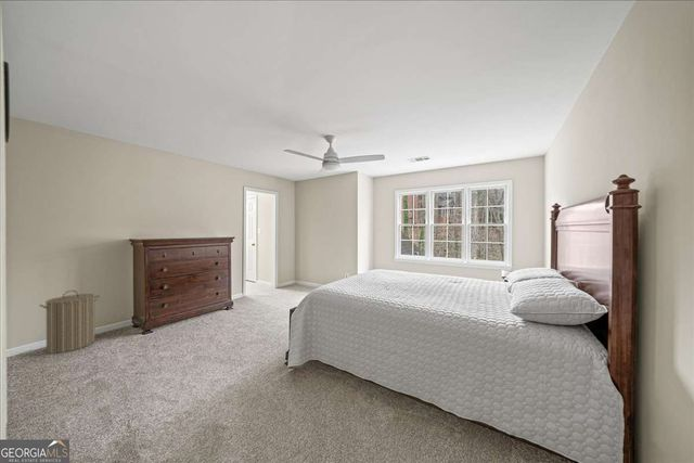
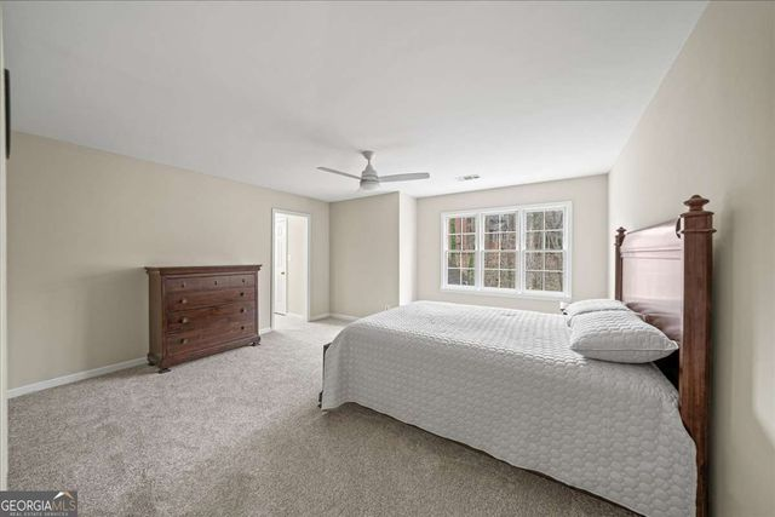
- laundry hamper [38,290,101,355]
